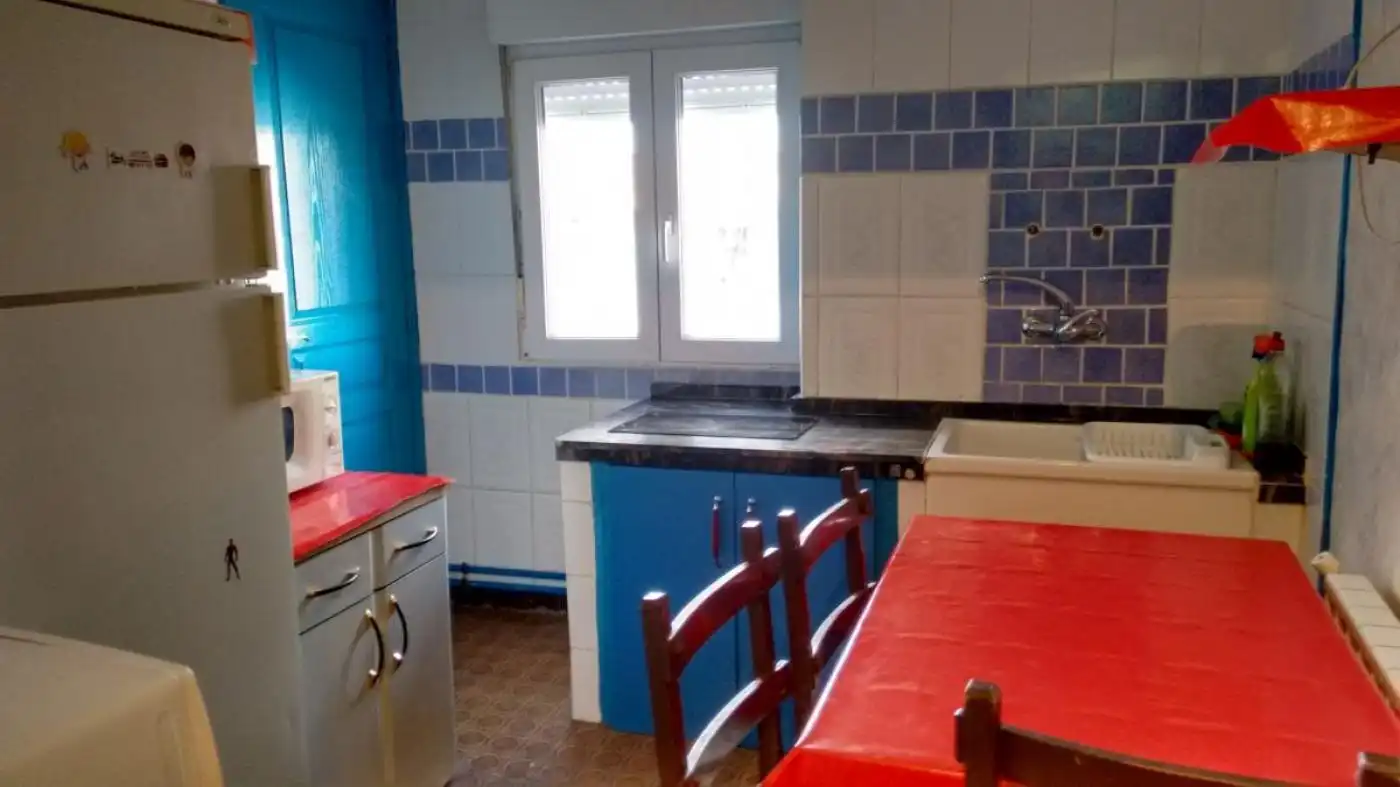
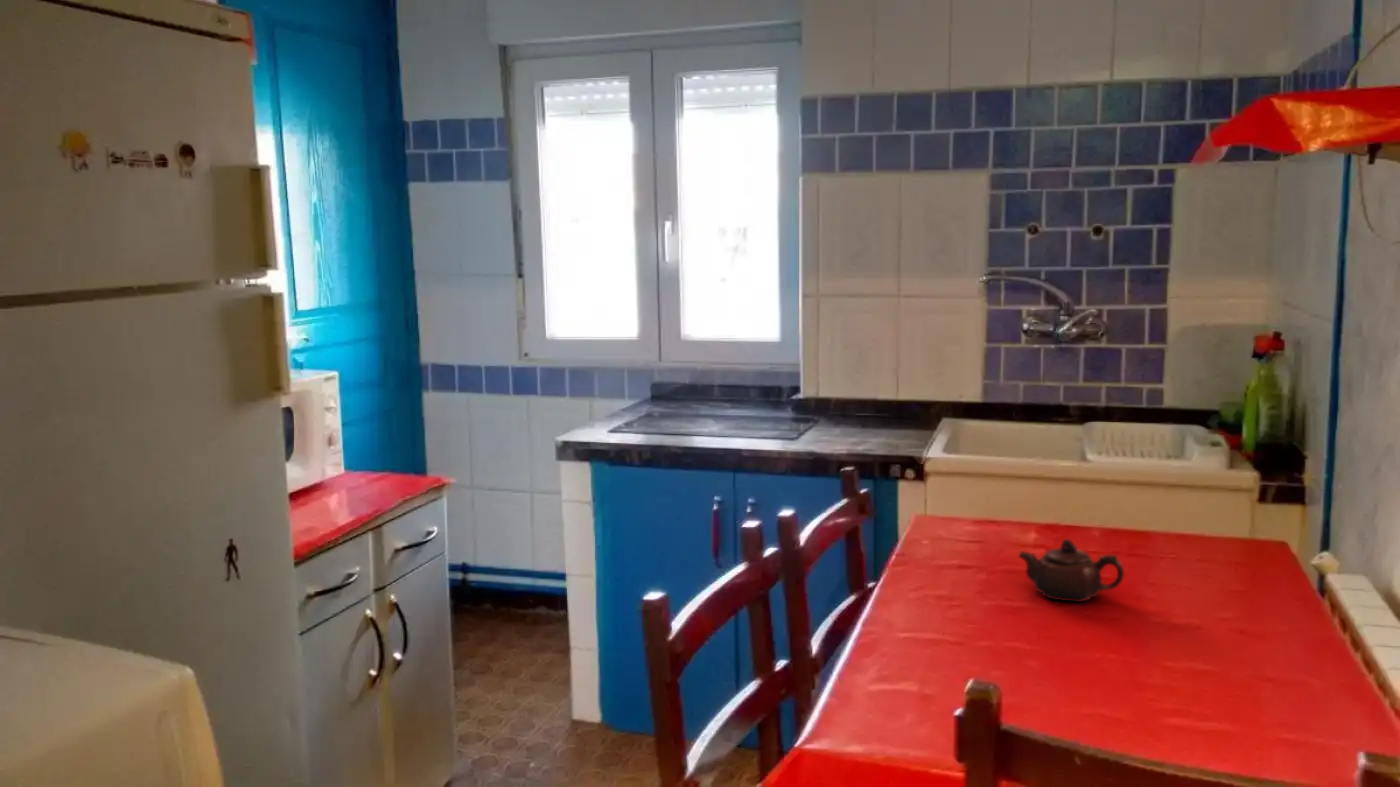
+ teapot [1018,538,1125,603]
